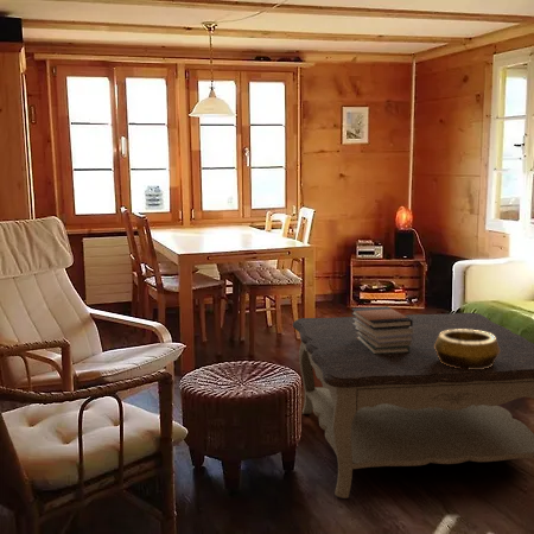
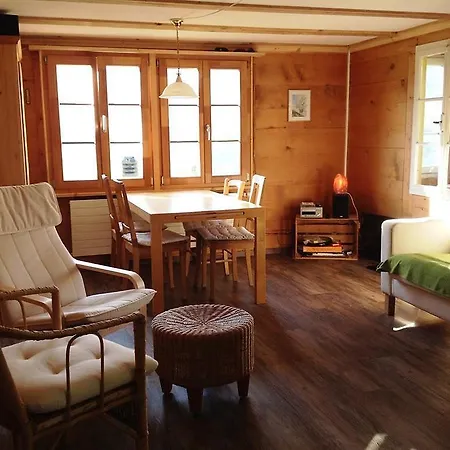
- decorative bowl [434,330,500,369]
- coffee table [292,312,534,500]
- book stack [350,305,413,355]
